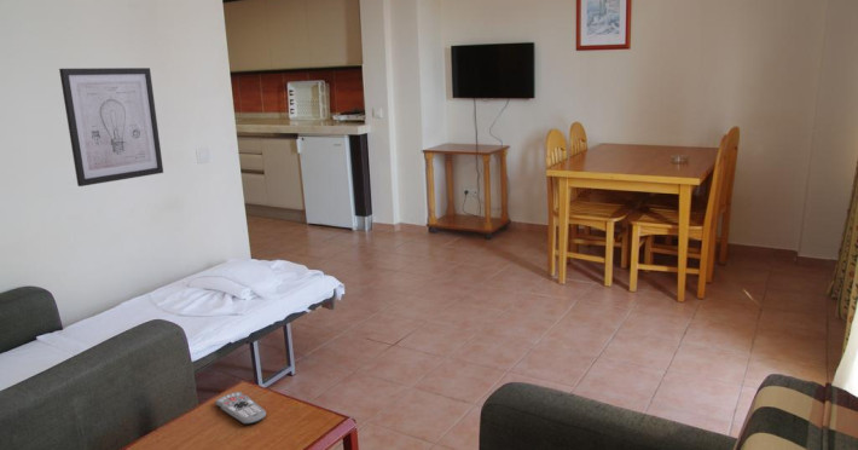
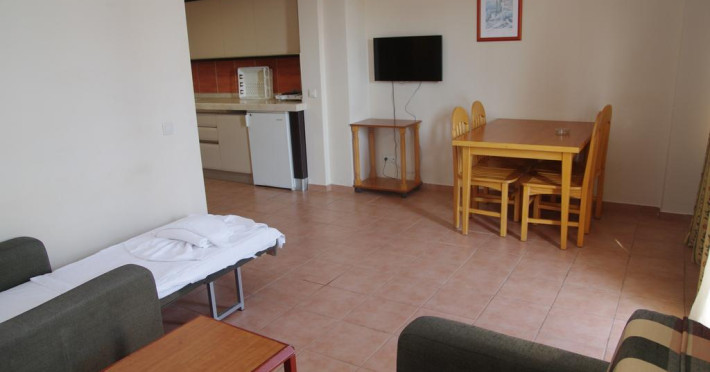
- remote control [214,391,267,426]
- wall art [58,67,164,188]
